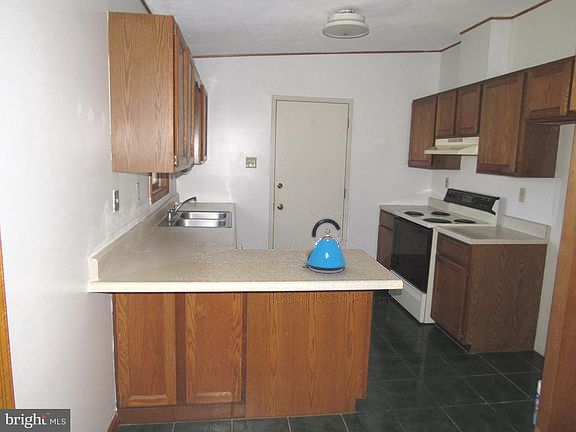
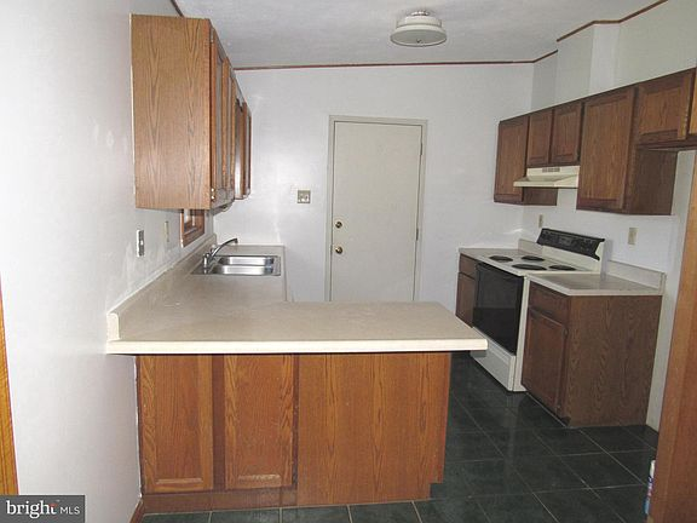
- kettle [302,218,348,274]
